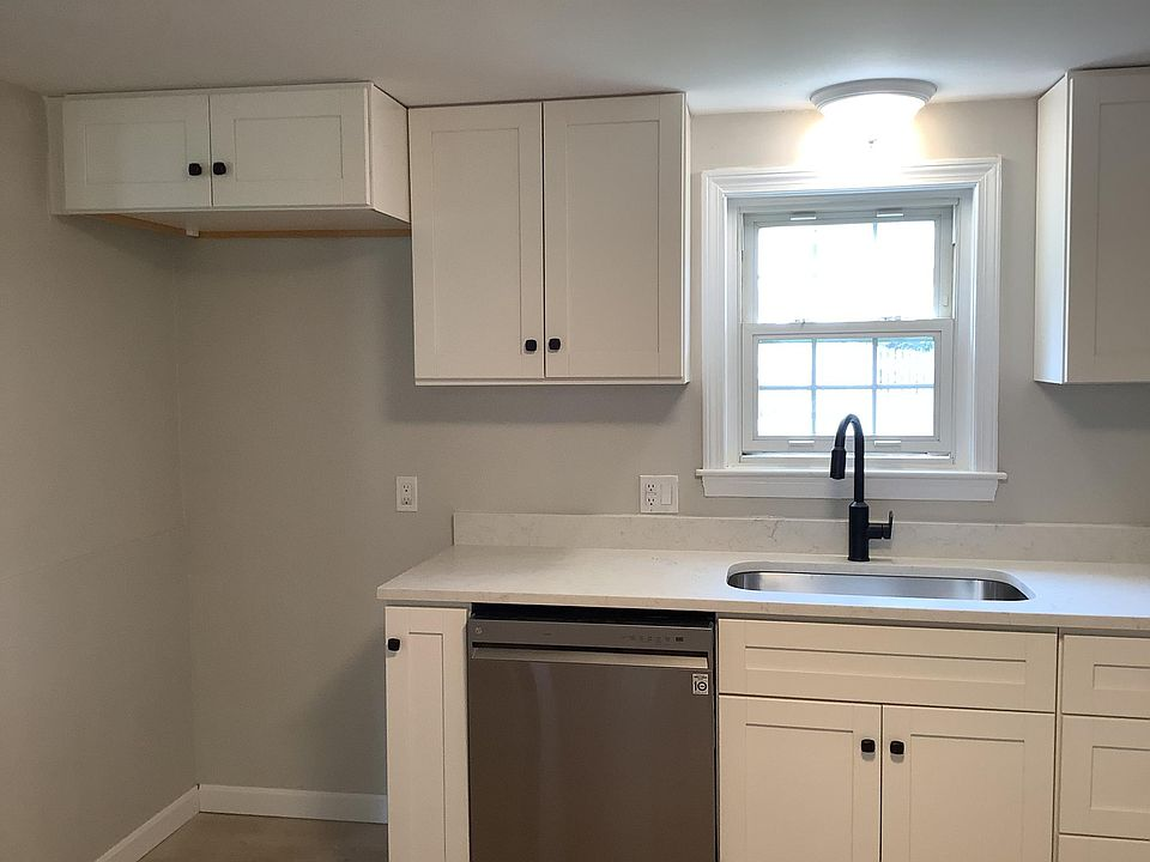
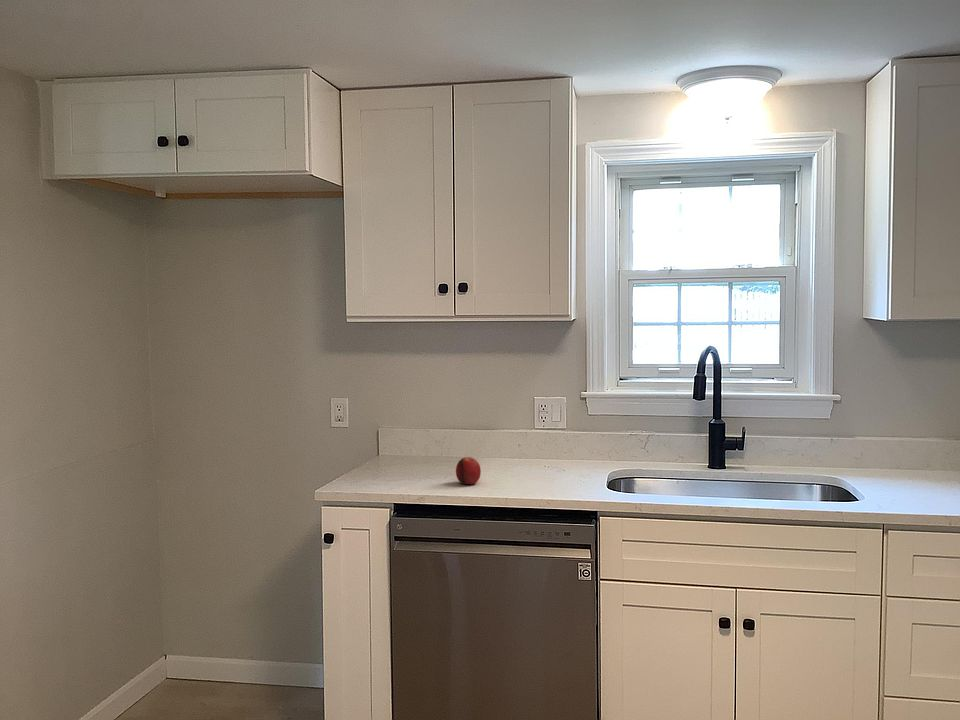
+ fruit [455,456,482,485]
